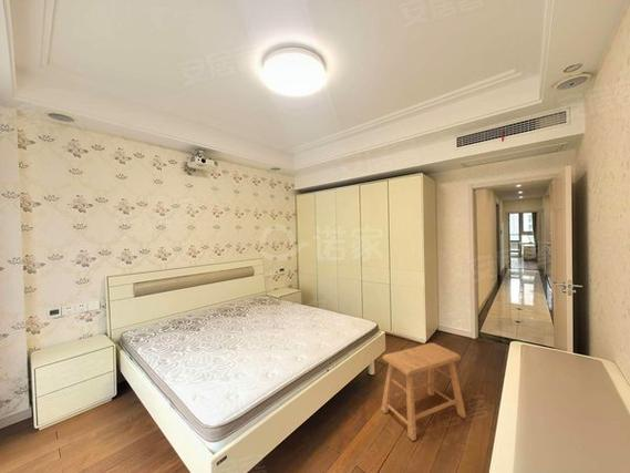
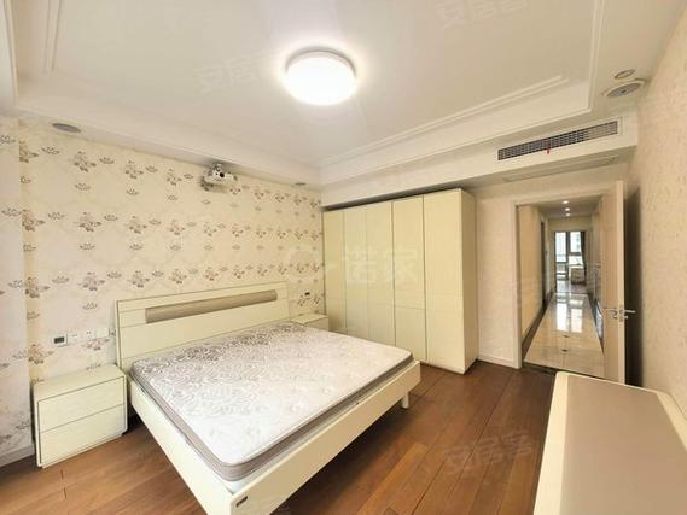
- stool [380,342,467,442]
